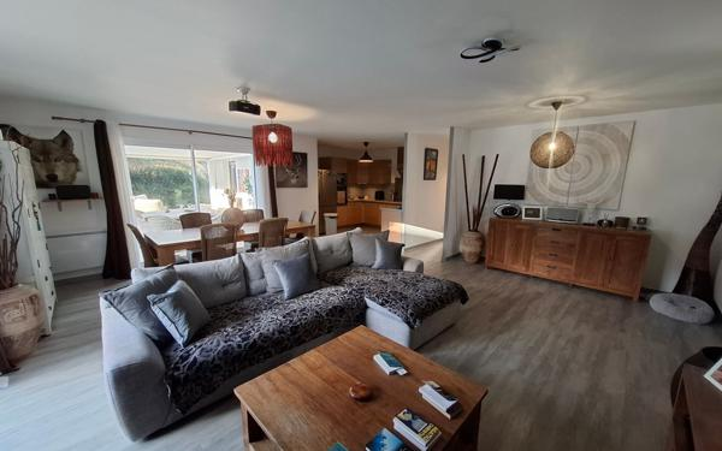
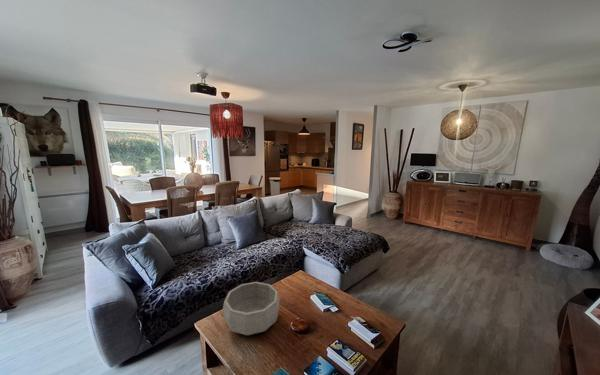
+ decorative bowl [222,281,280,336]
